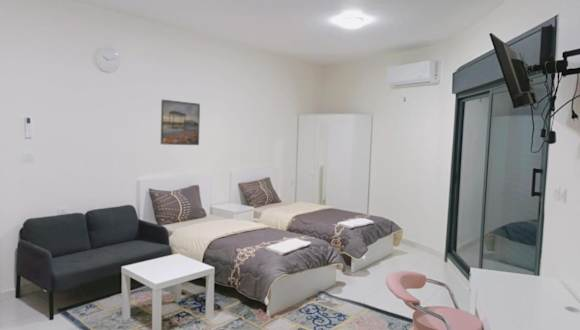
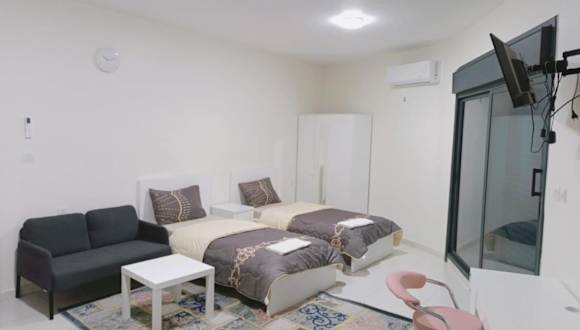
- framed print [160,99,201,146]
